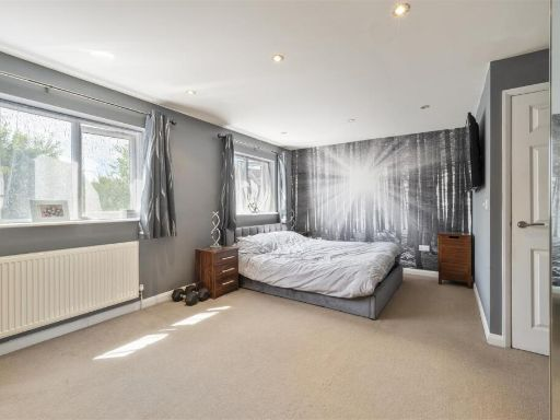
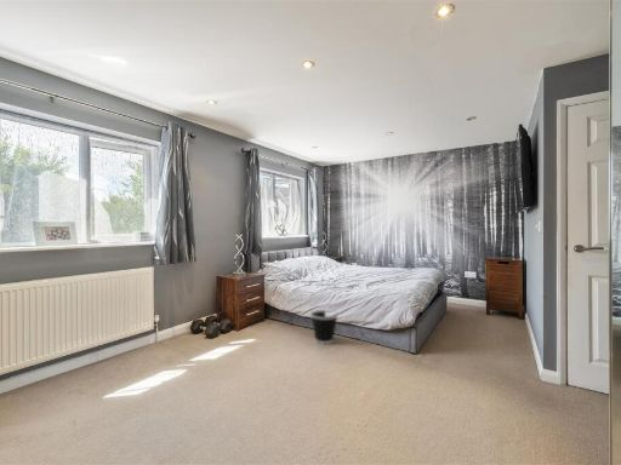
+ wastebasket [309,309,340,345]
